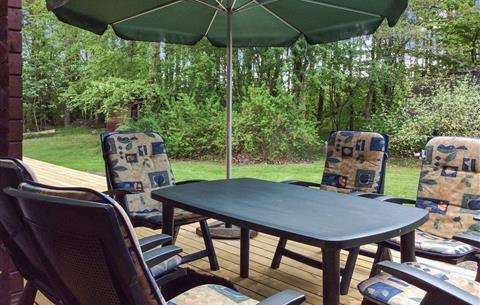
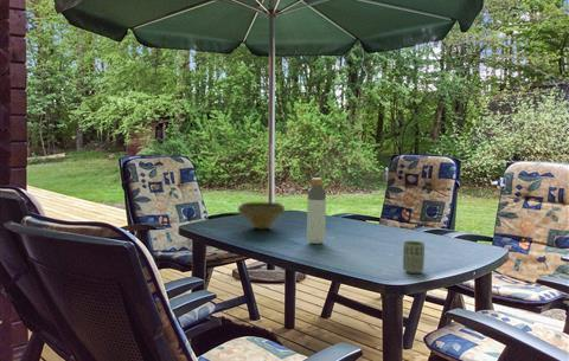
+ cup [402,240,426,275]
+ bottle [306,176,327,245]
+ bowl [236,201,286,230]
